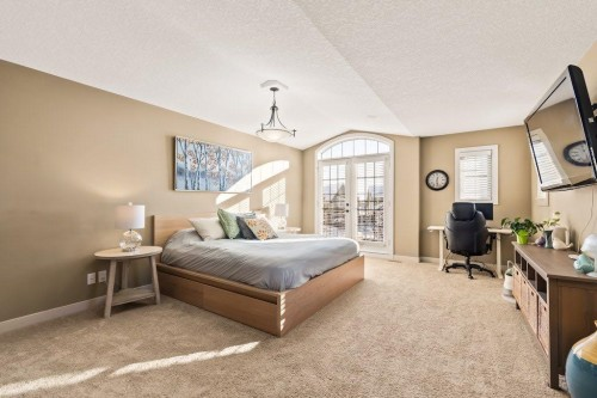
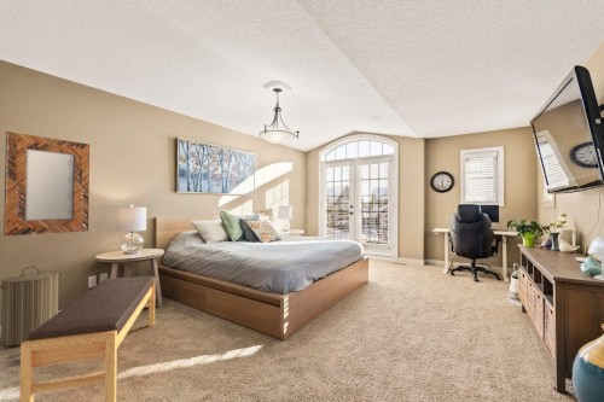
+ home mirror [2,130,91,238]
+ bench [18,275,156,402]
+ laundry hamper [0,266,65,346]
